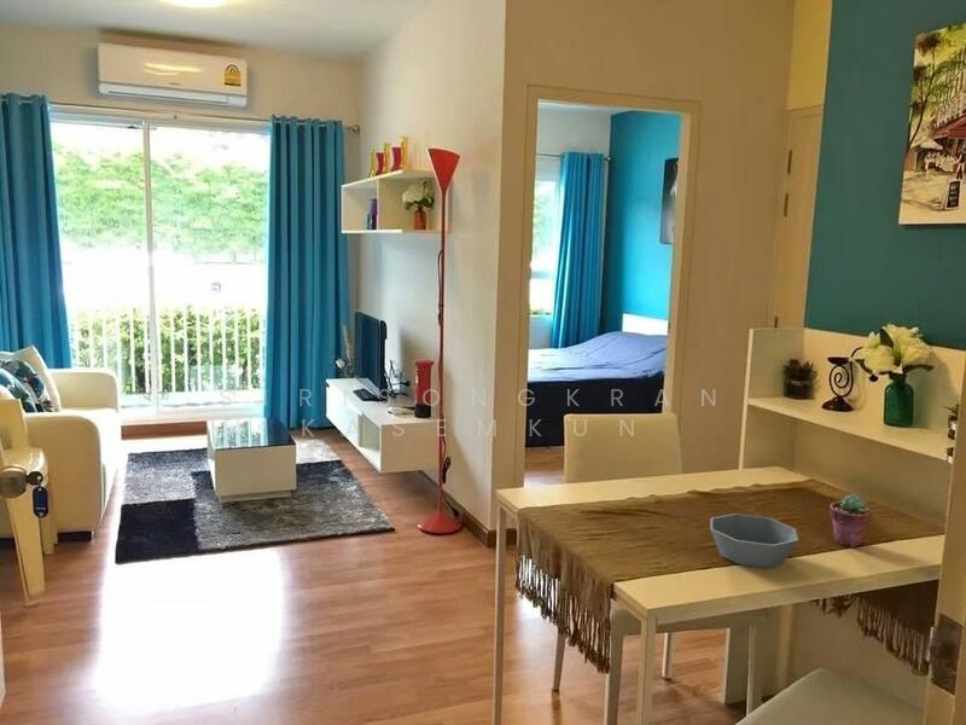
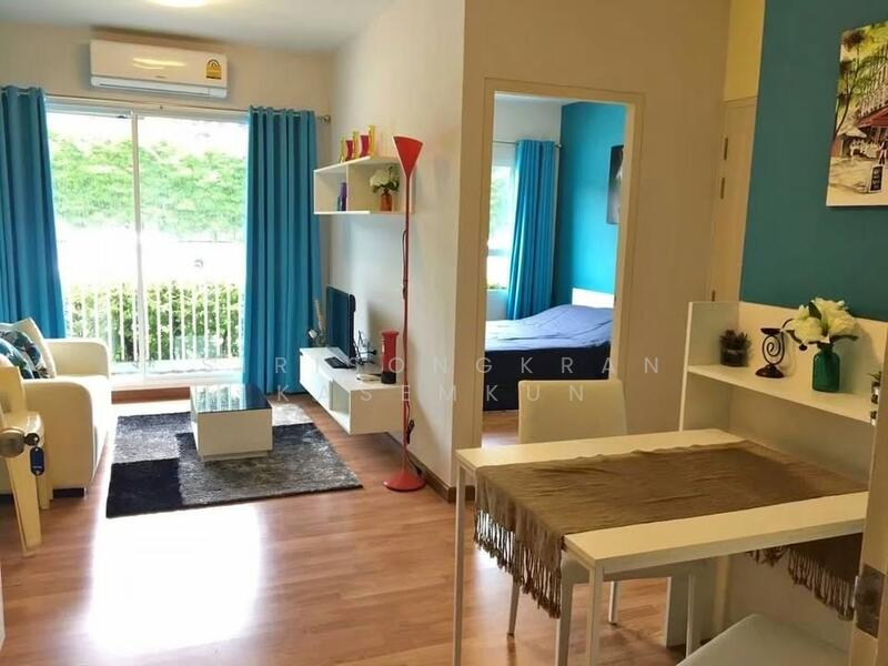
- potted succulent [828,493,873,549]
- bowl [709,512,799,569]
